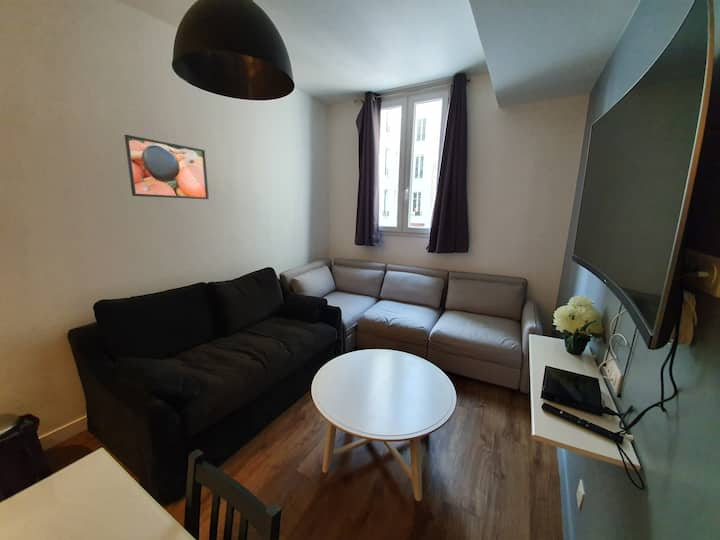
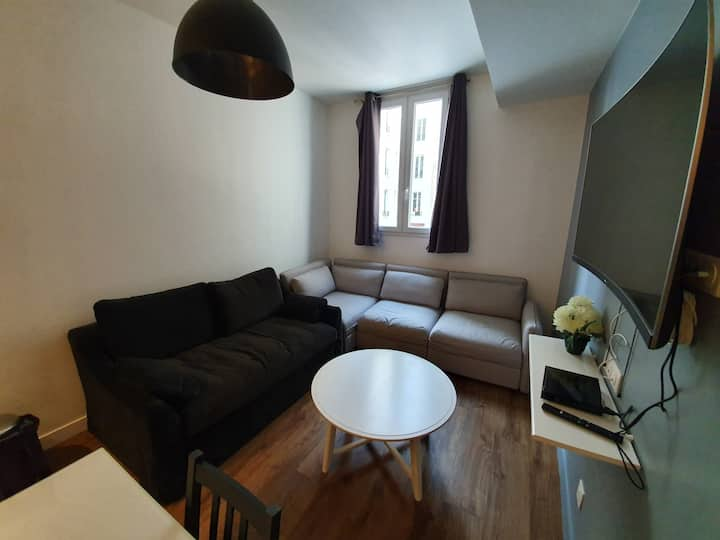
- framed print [123,134,210,200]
